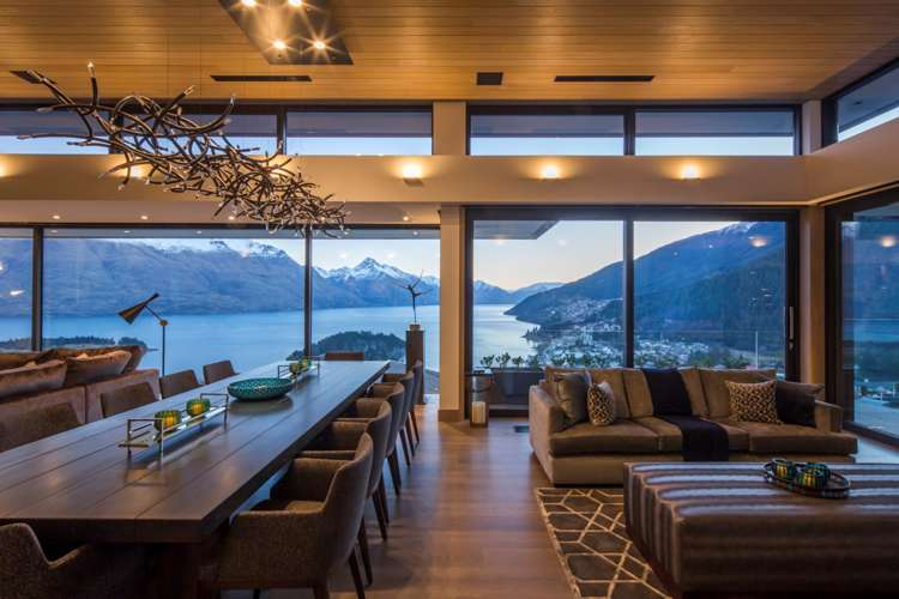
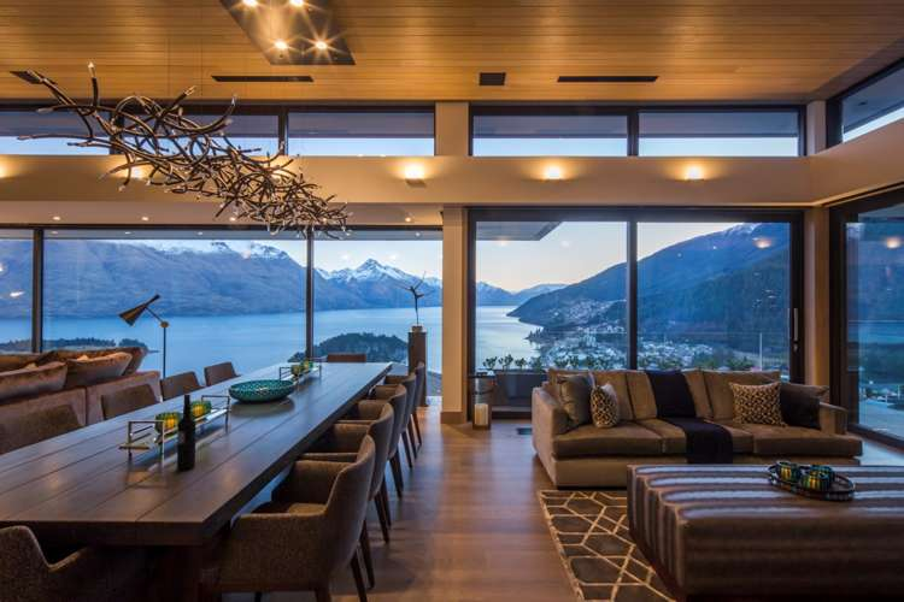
+ wine bottle [176,393,198,472]
